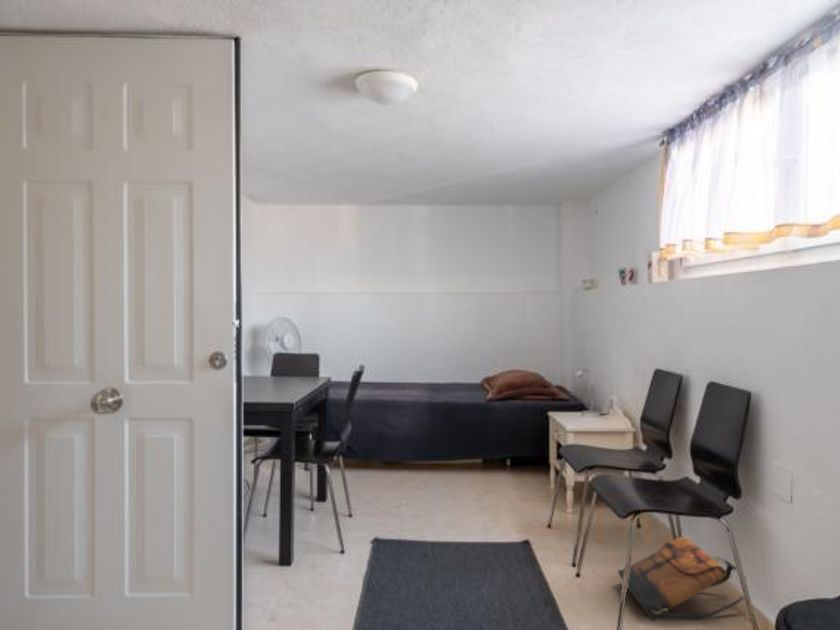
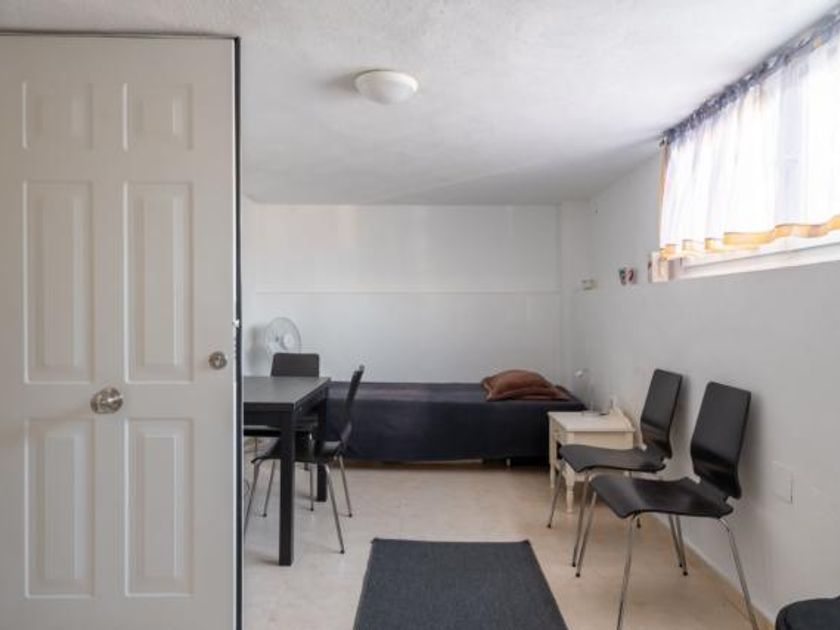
- backpack [617,536,747,621]
